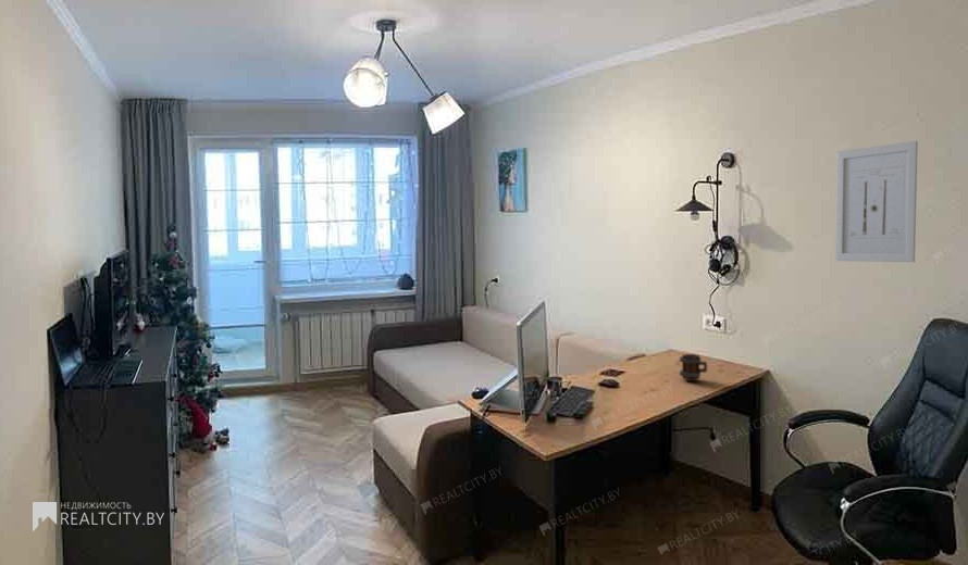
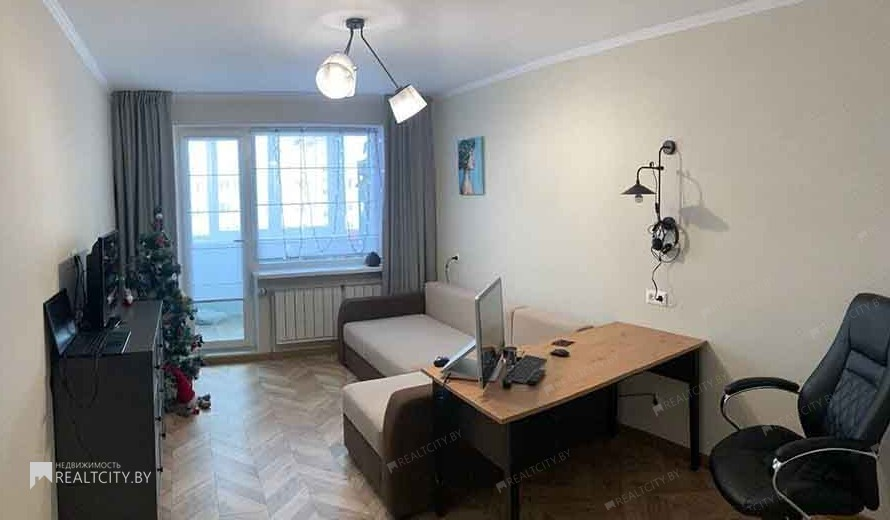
- wall art [834,140,919,263]
- mug [679,353,708,382]
